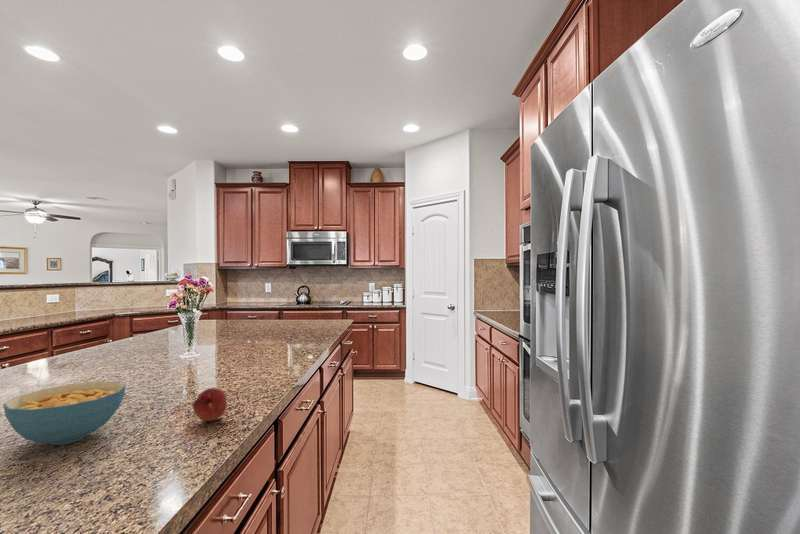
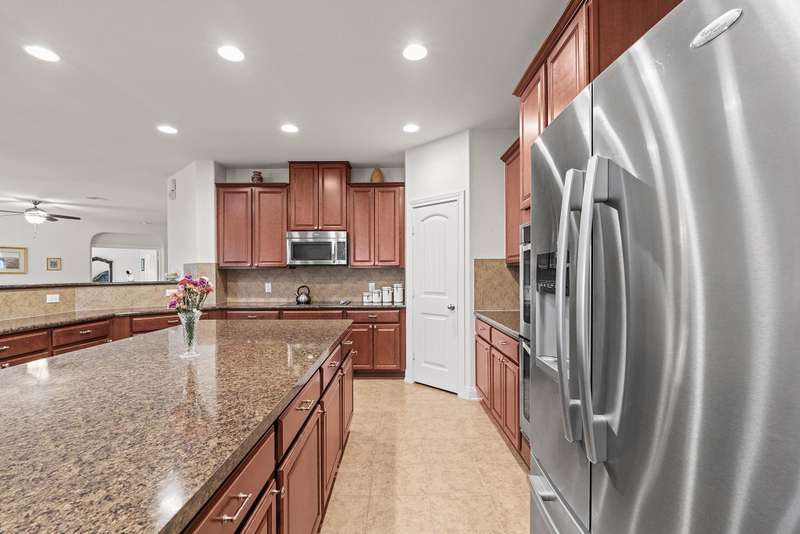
- fruit [192,386,228,422]
- cereal bowl [2,380,127,446]
